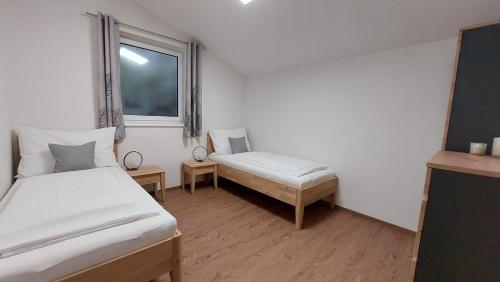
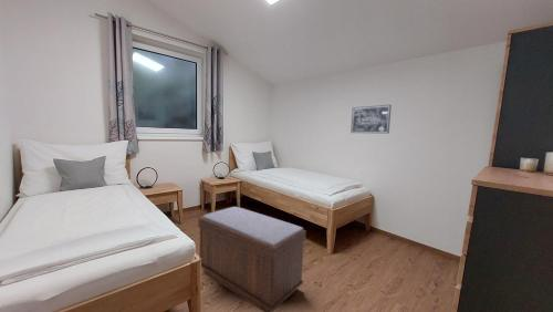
+ bench [197,206,307,312]
+ wall art [349,104,393,135]
